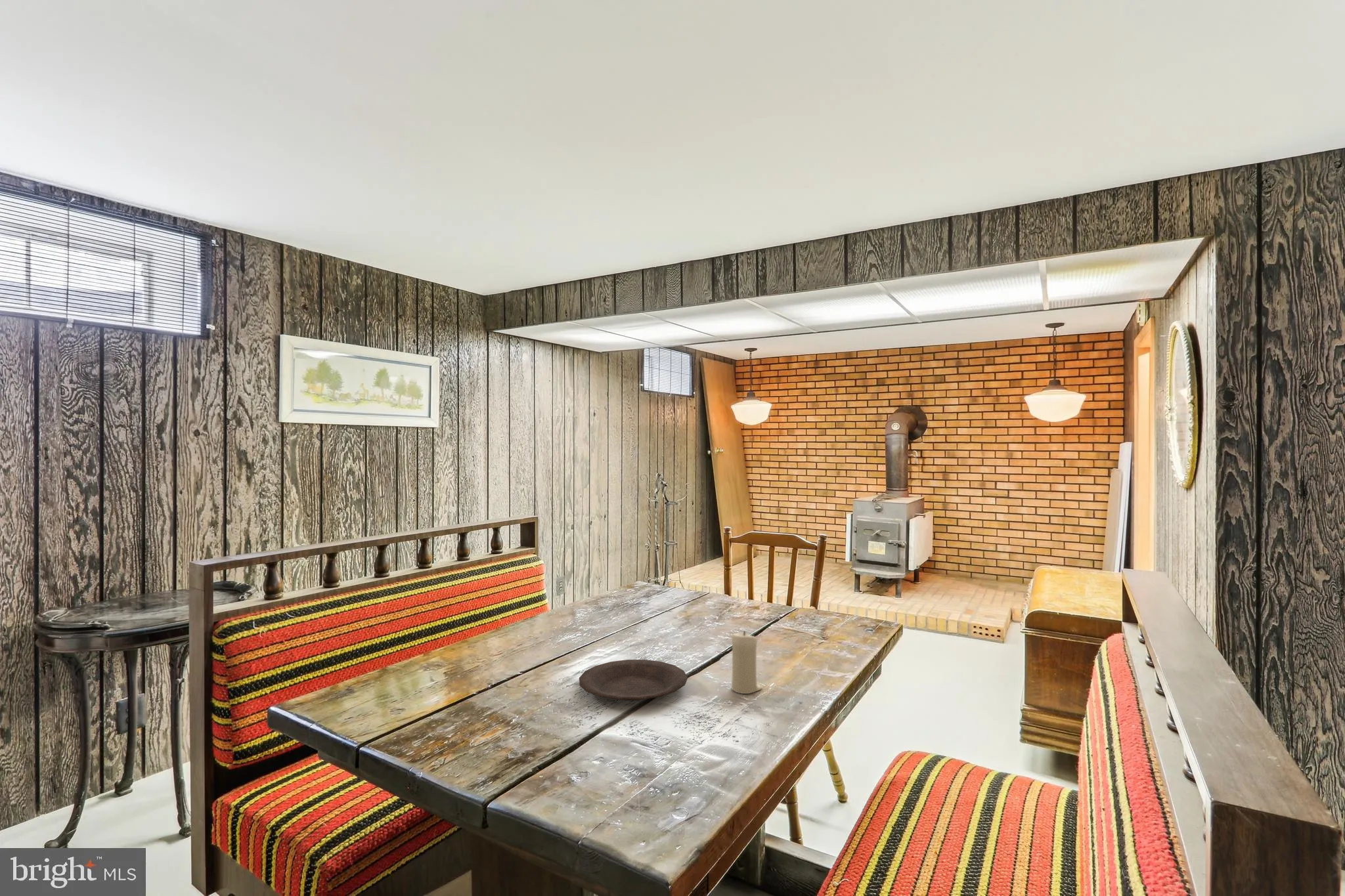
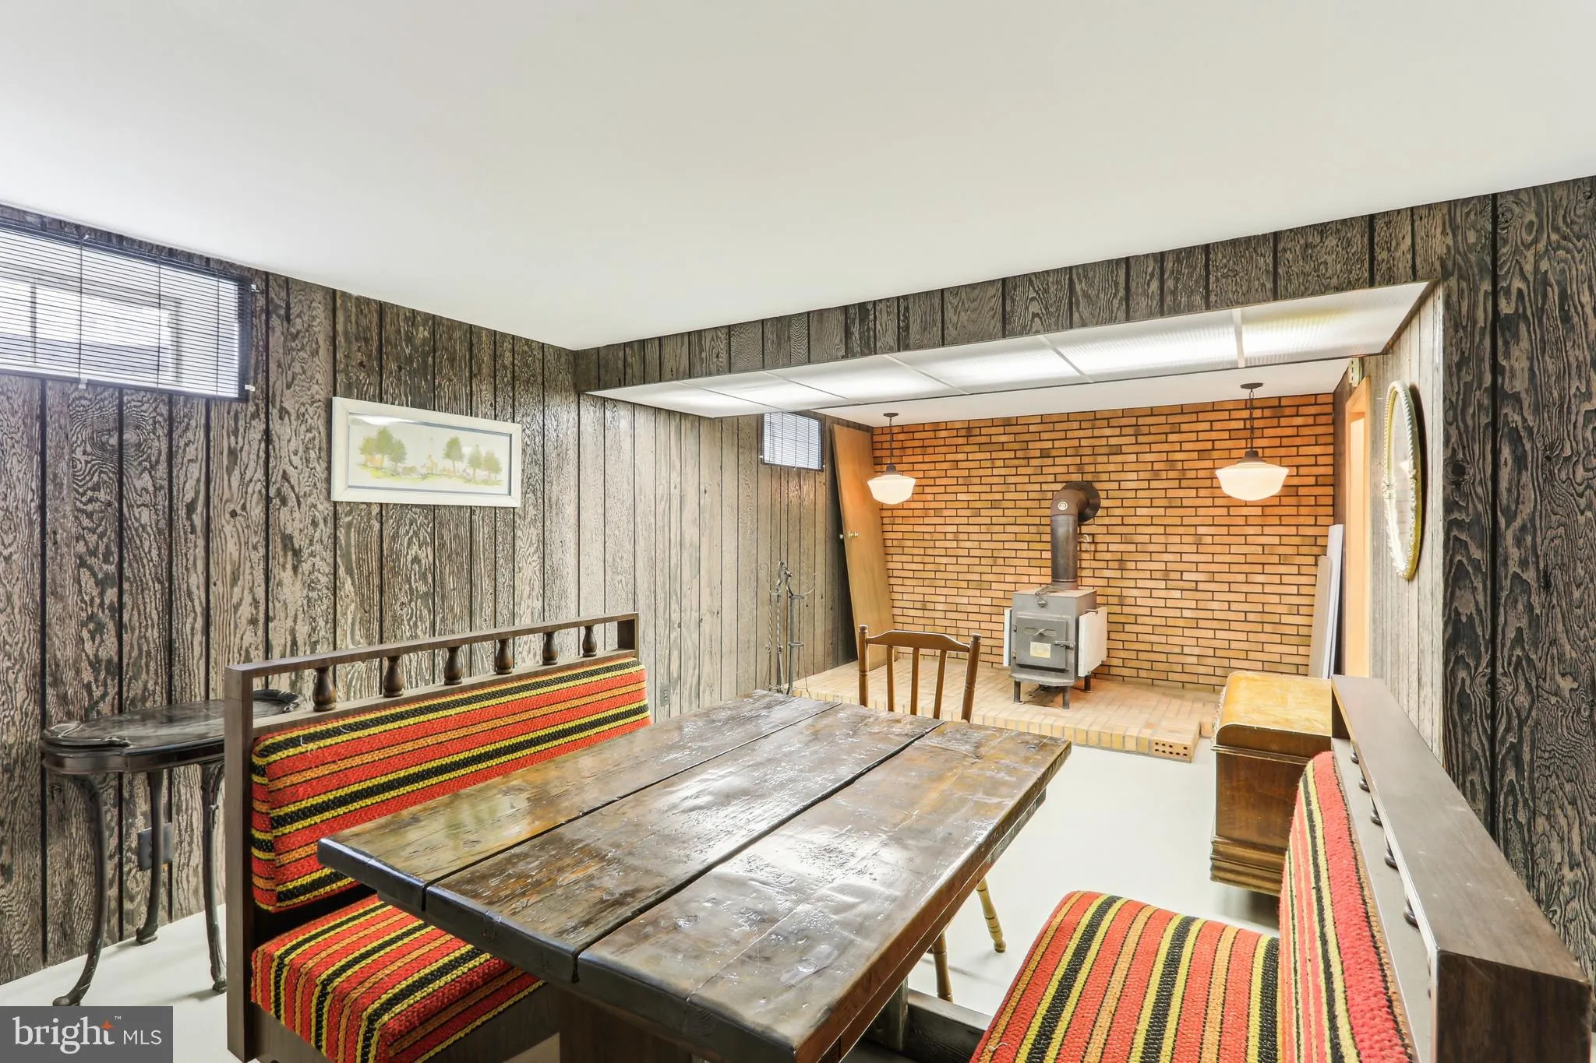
- candle [731,630,762,694]
- plate [579,659,688,701]
